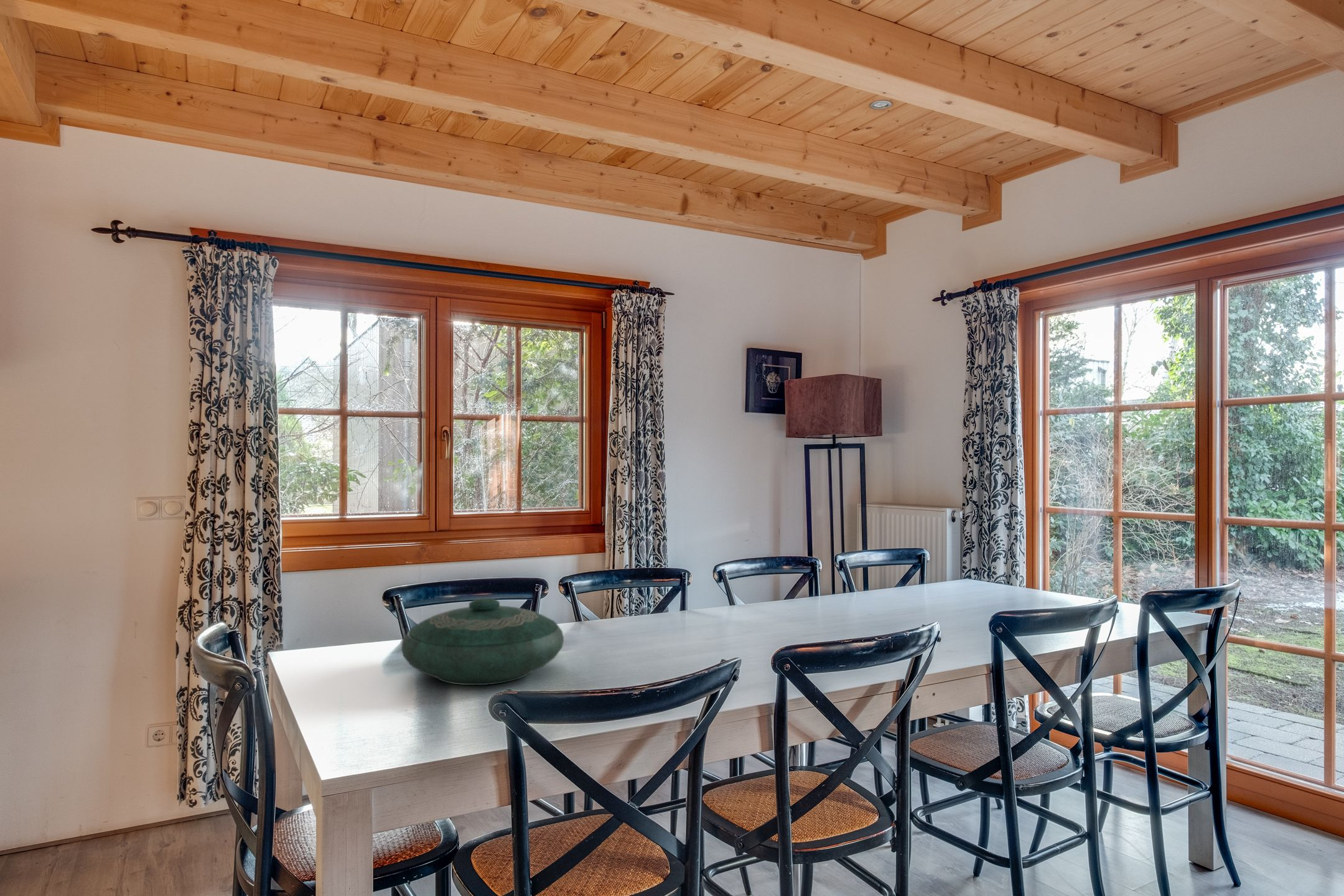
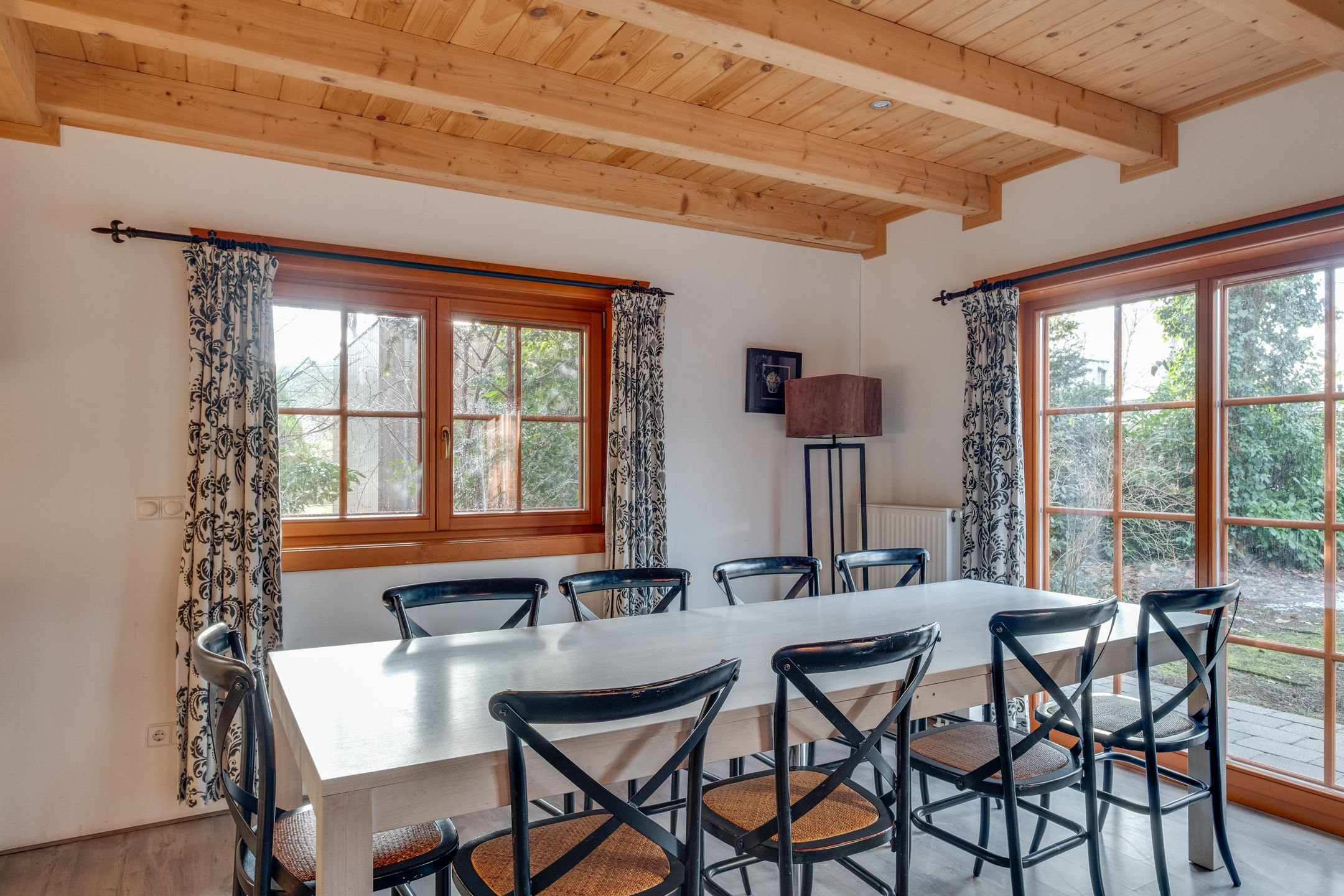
- decorative bowl [401,597,564,686]
